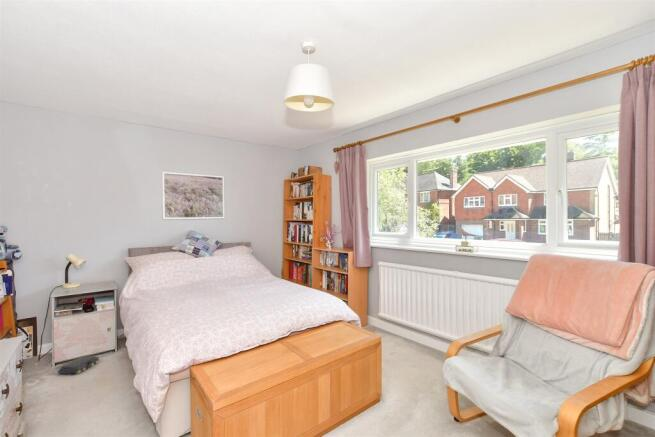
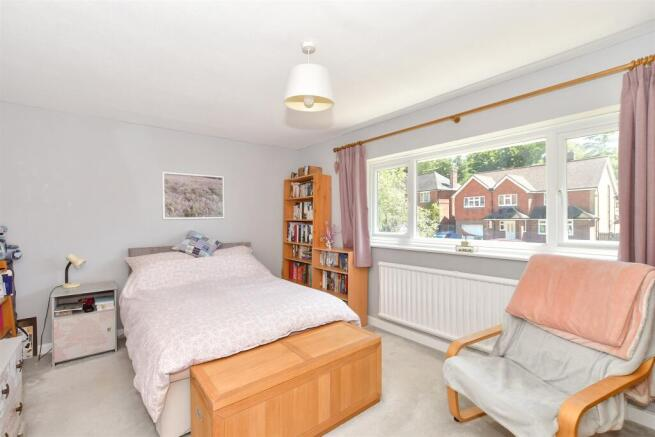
- bag [57,355,100,376]
